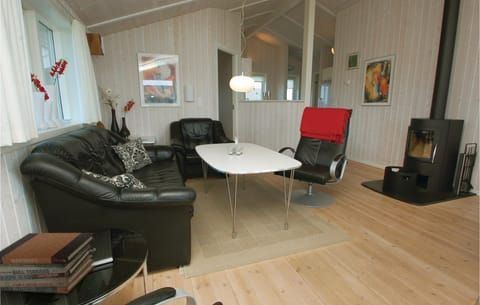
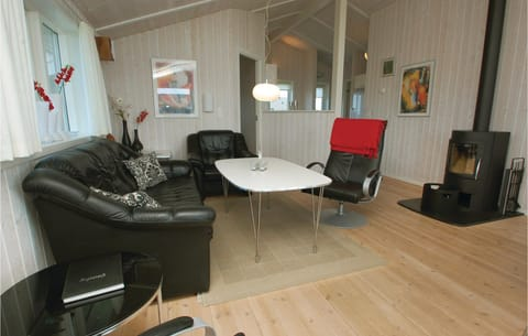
- book stack [0,232,96,294]
